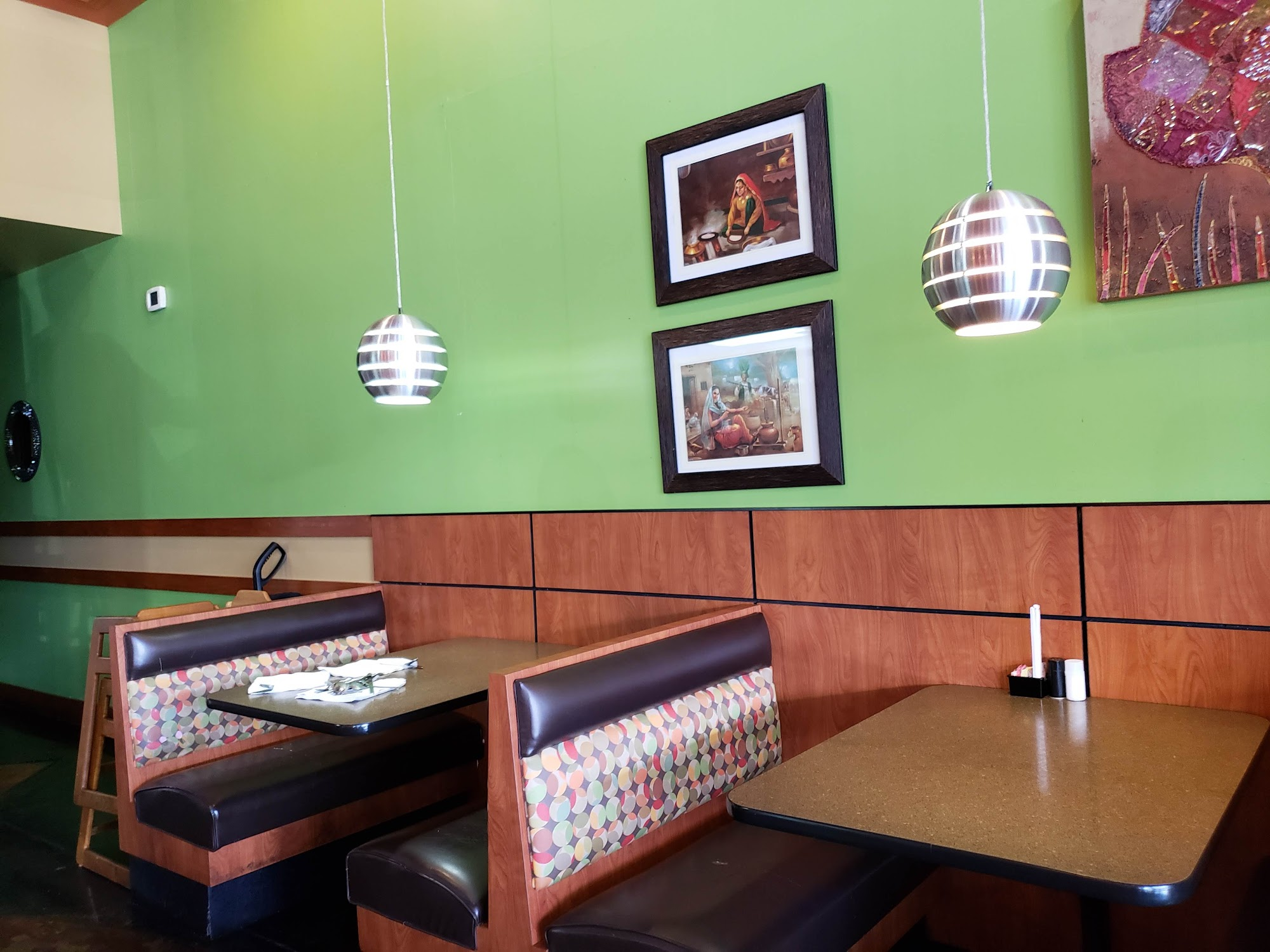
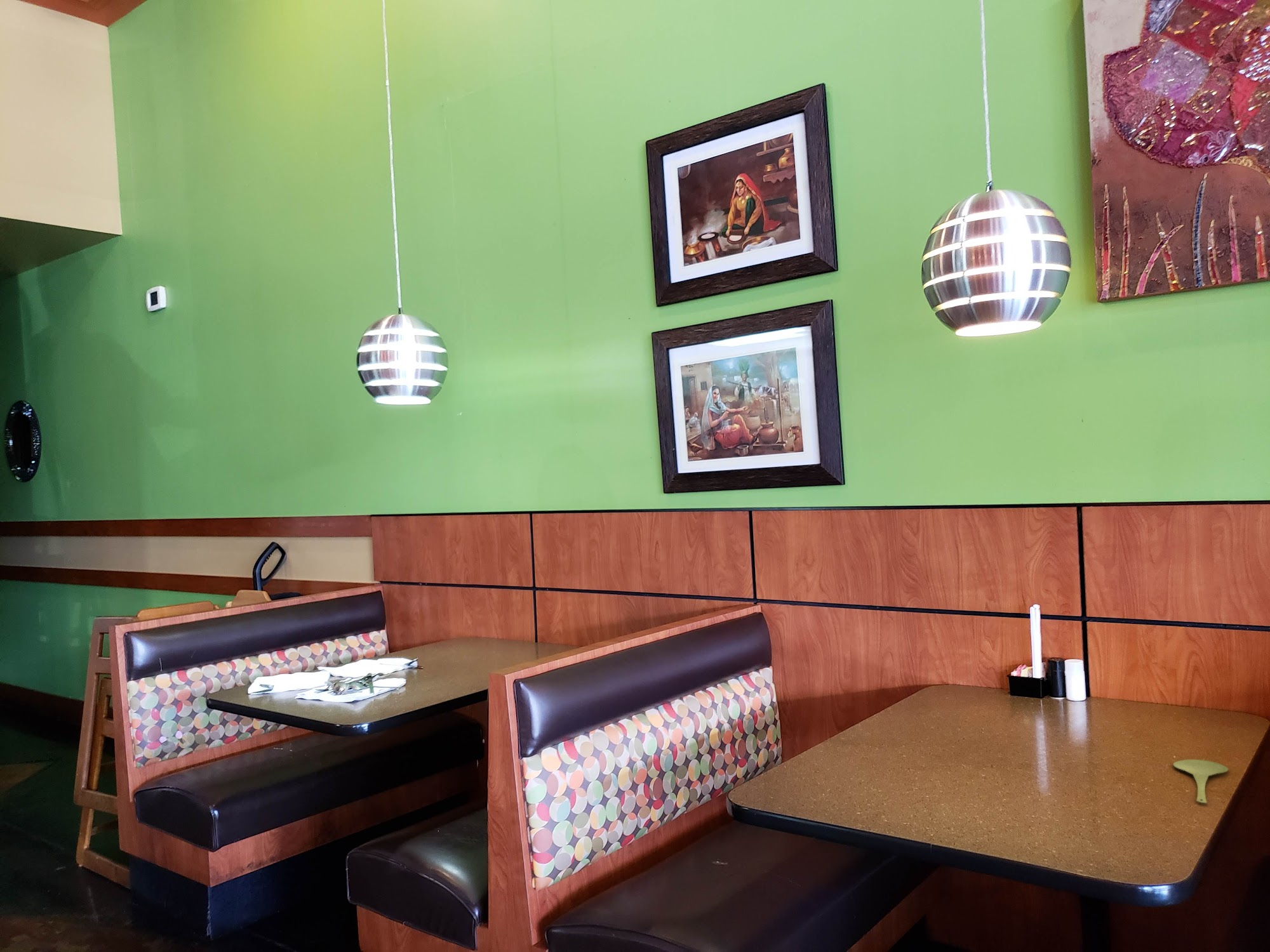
+ spoon [1172,759,1229,803]
